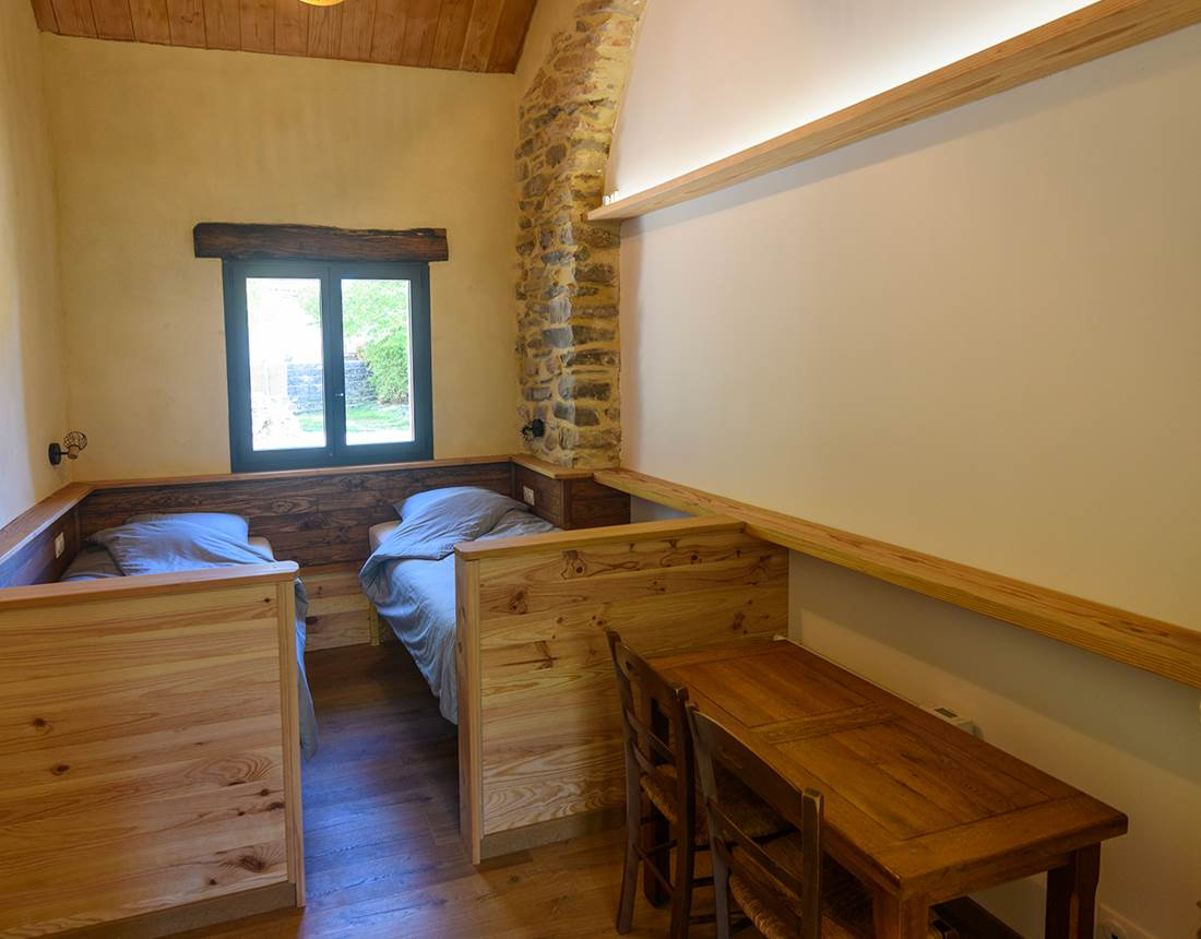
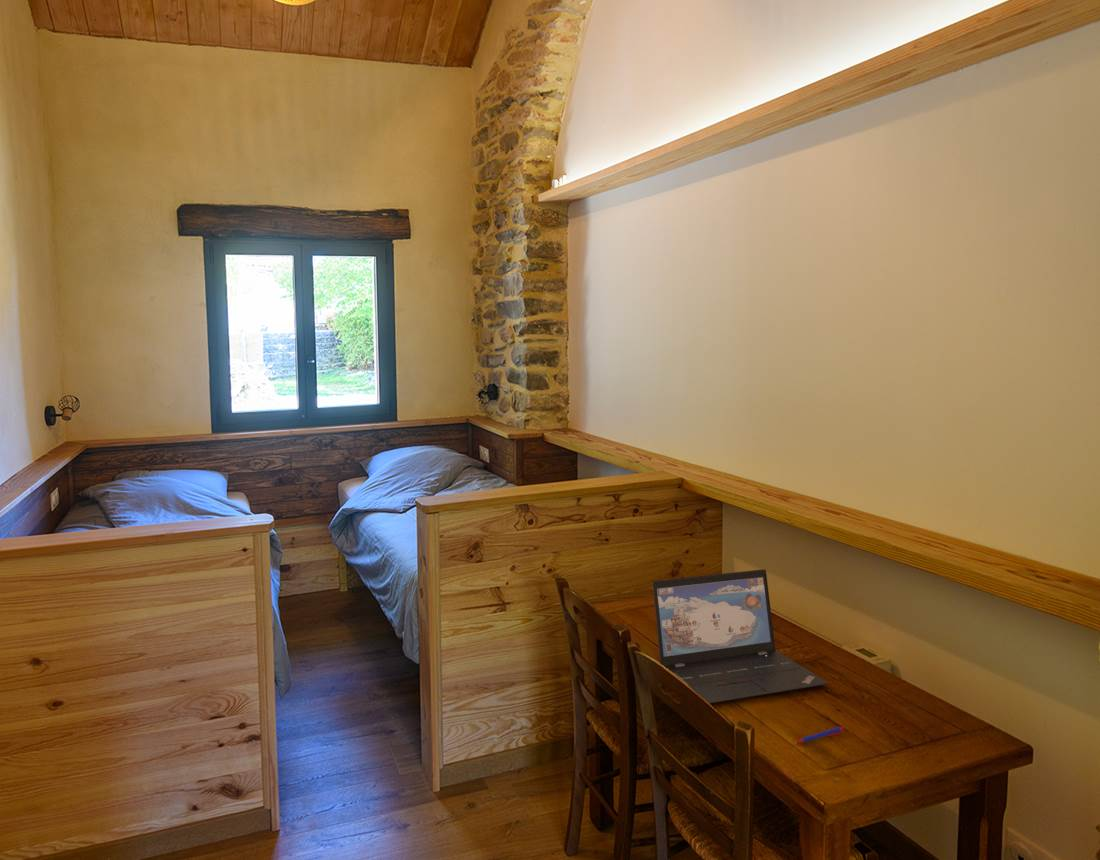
+ pen [794,726,846,744]
+ laptop [651,568,830,704]
